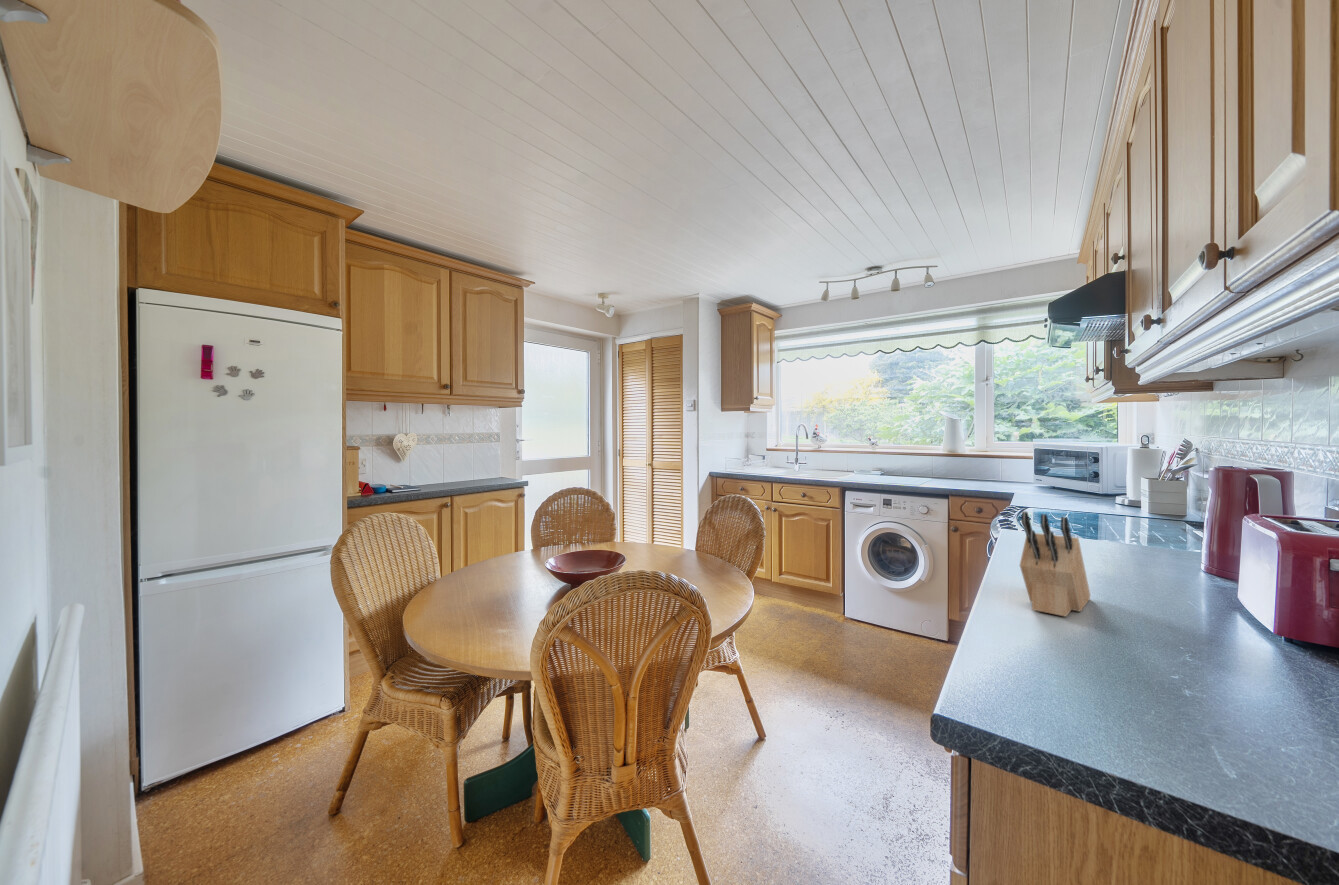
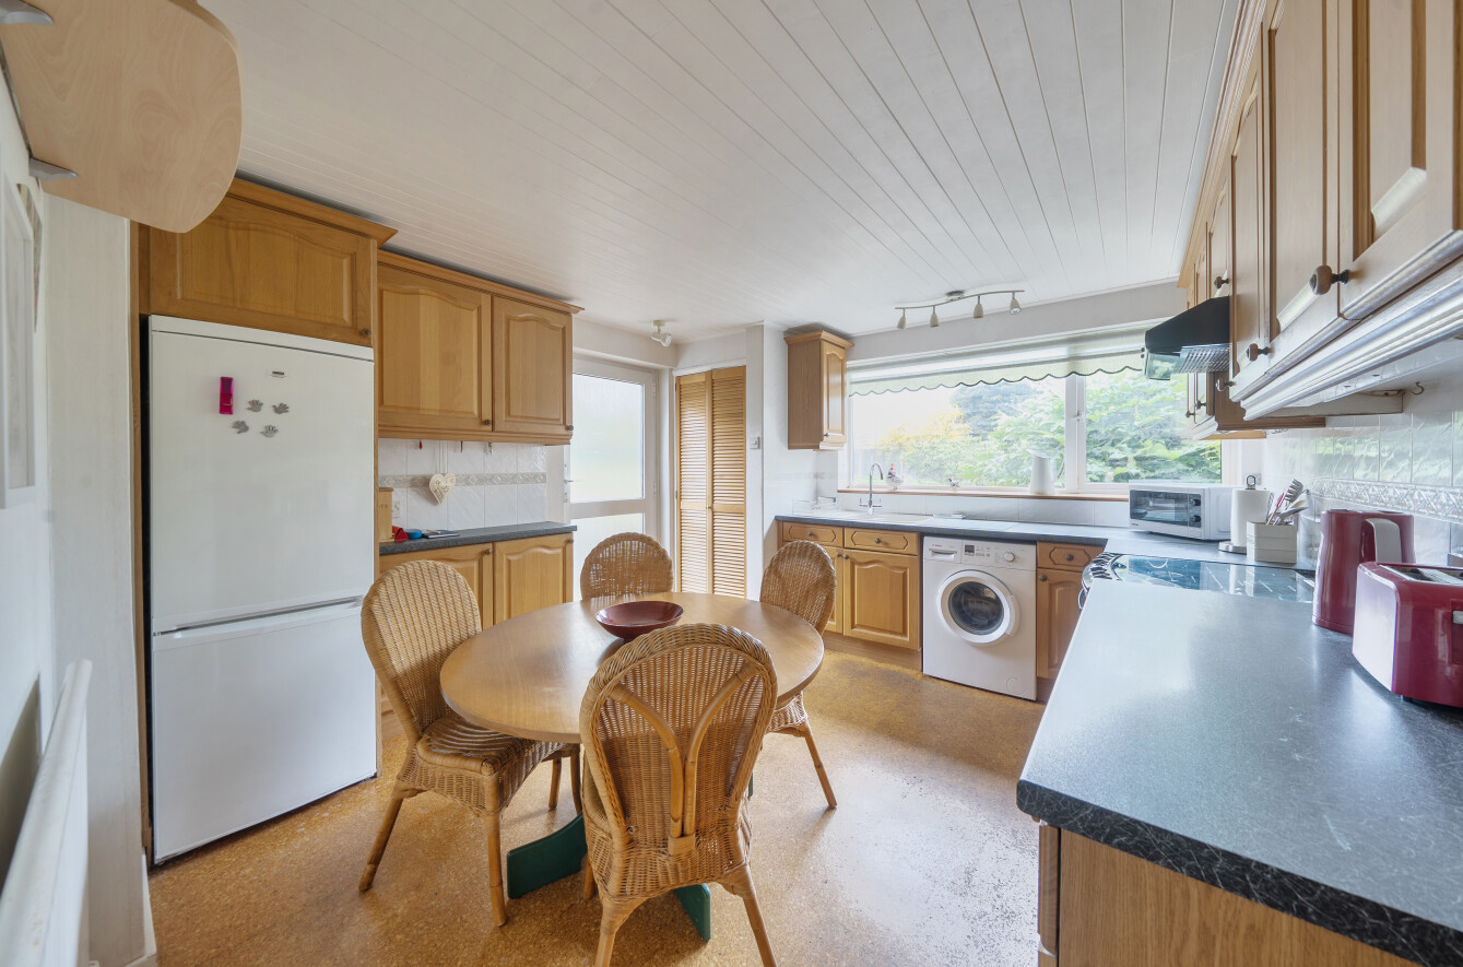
- knife block [1019,510,1091,618]
